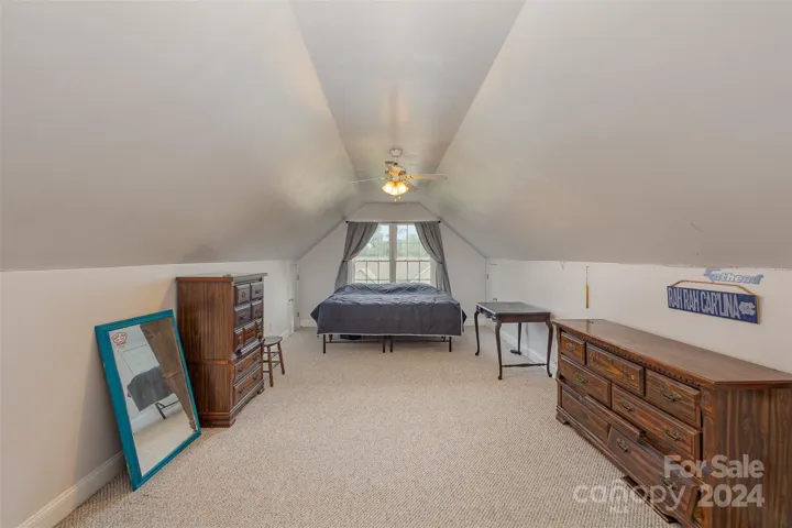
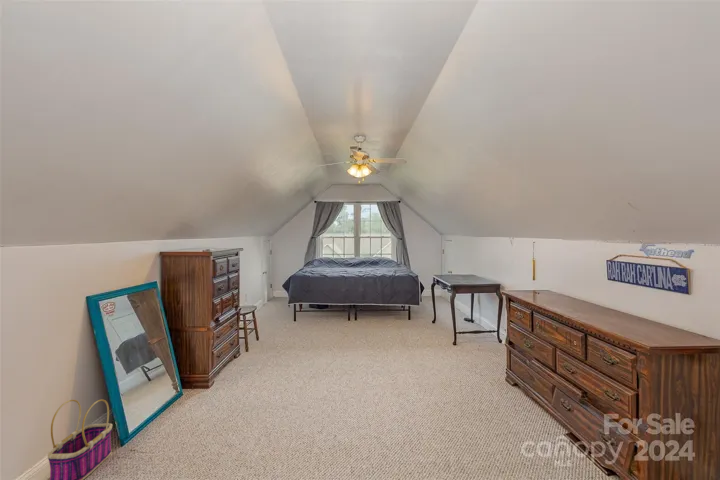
+ basket [46,399,113,480]
